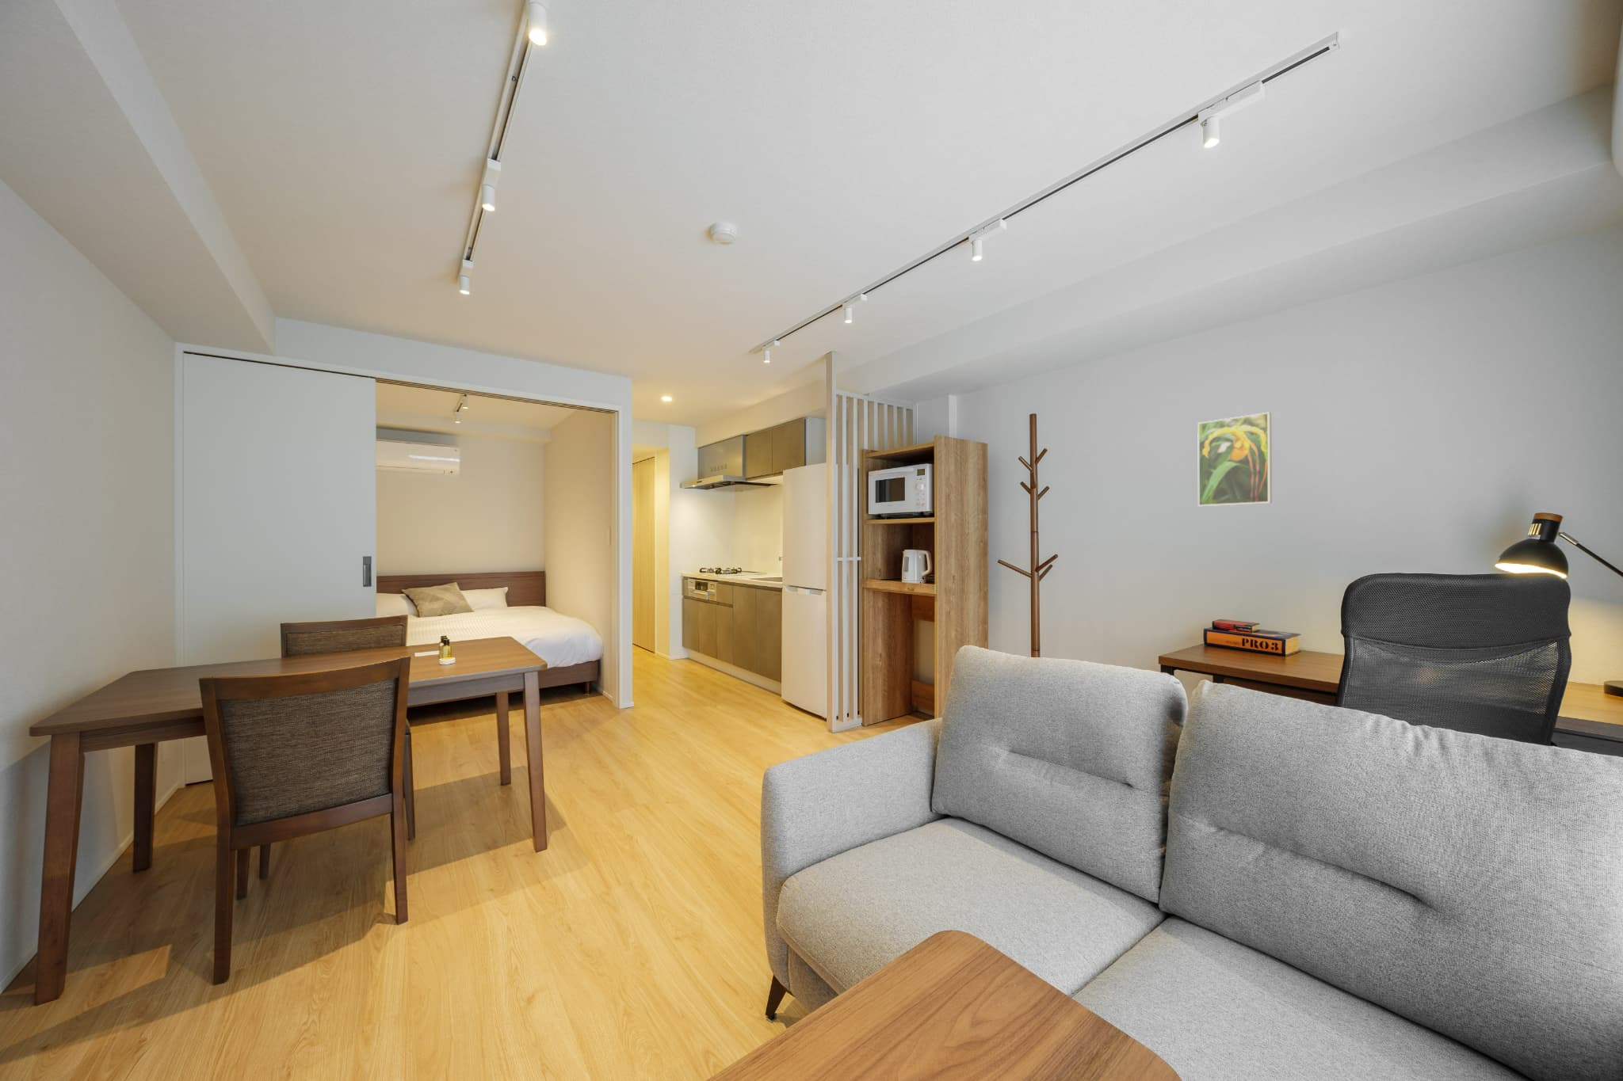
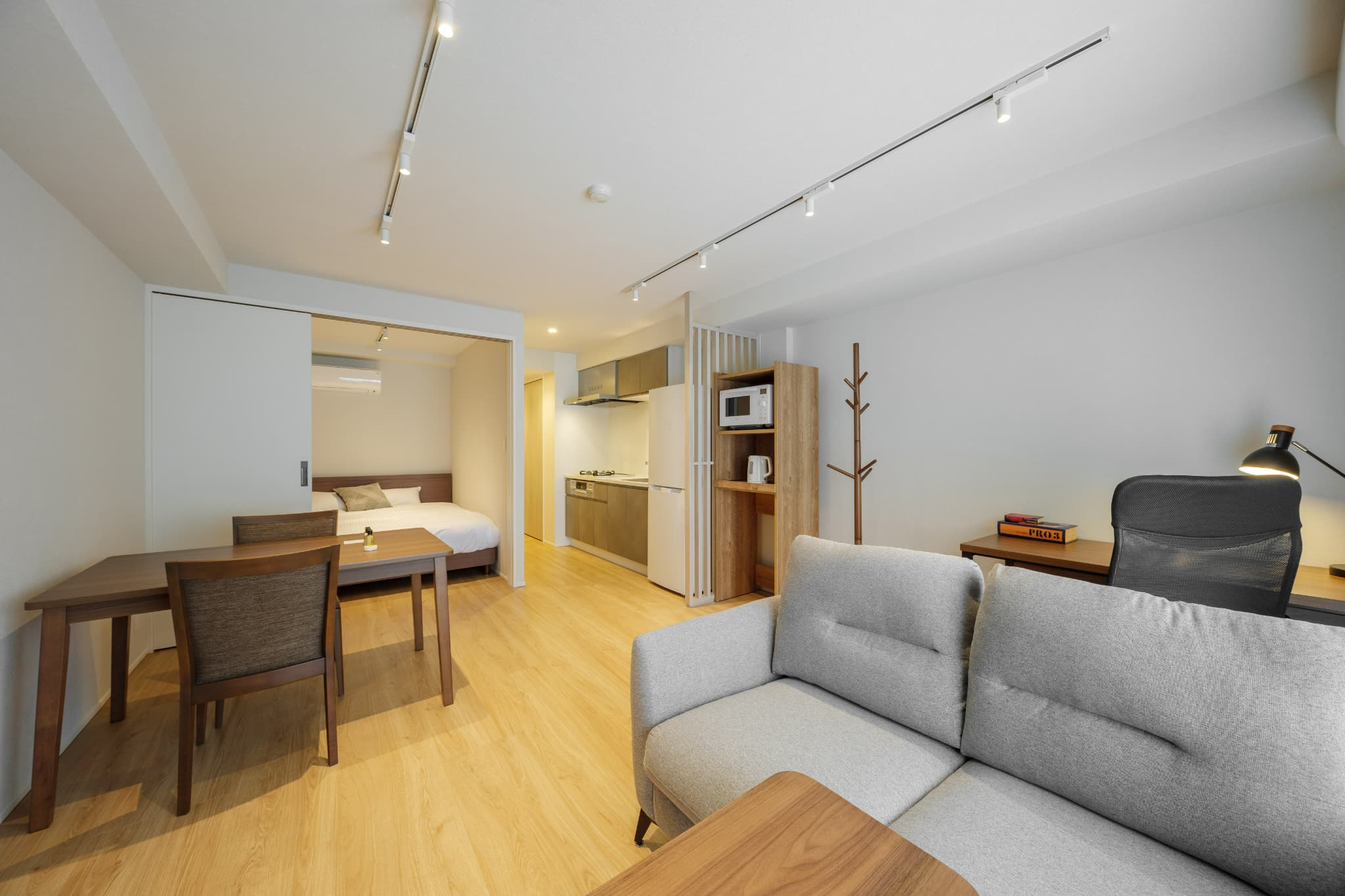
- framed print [1197,411,1273,507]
